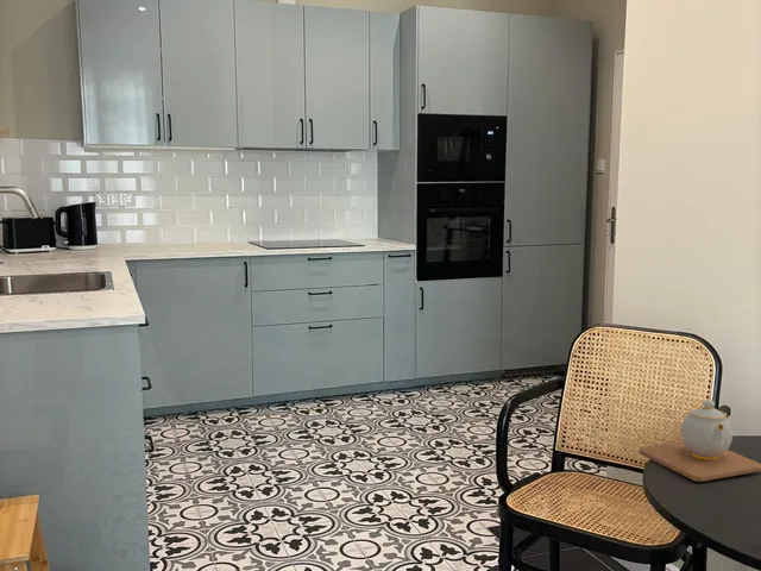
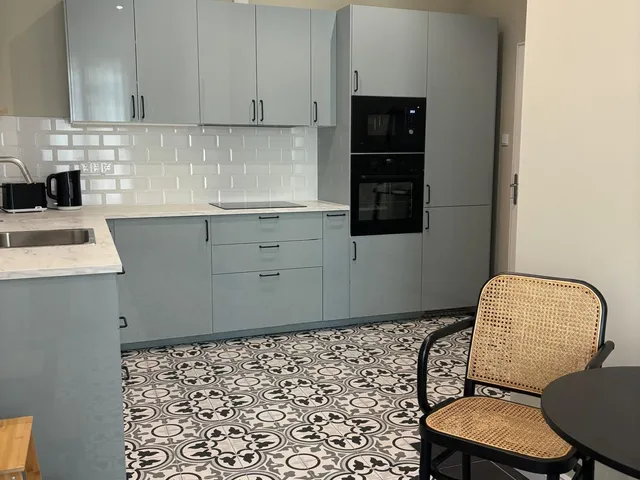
- teapot [637,399,761,483]
